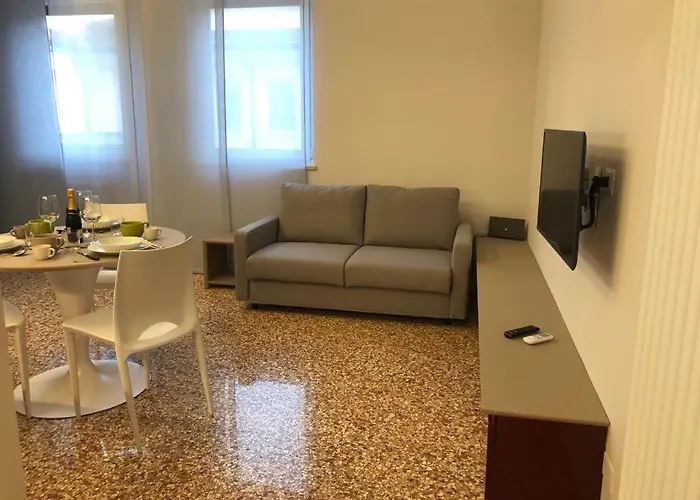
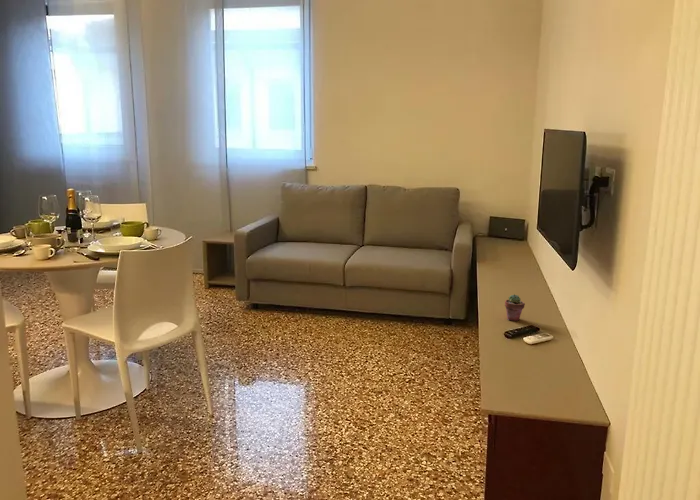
+ potted succulent [504,293,526,322]
